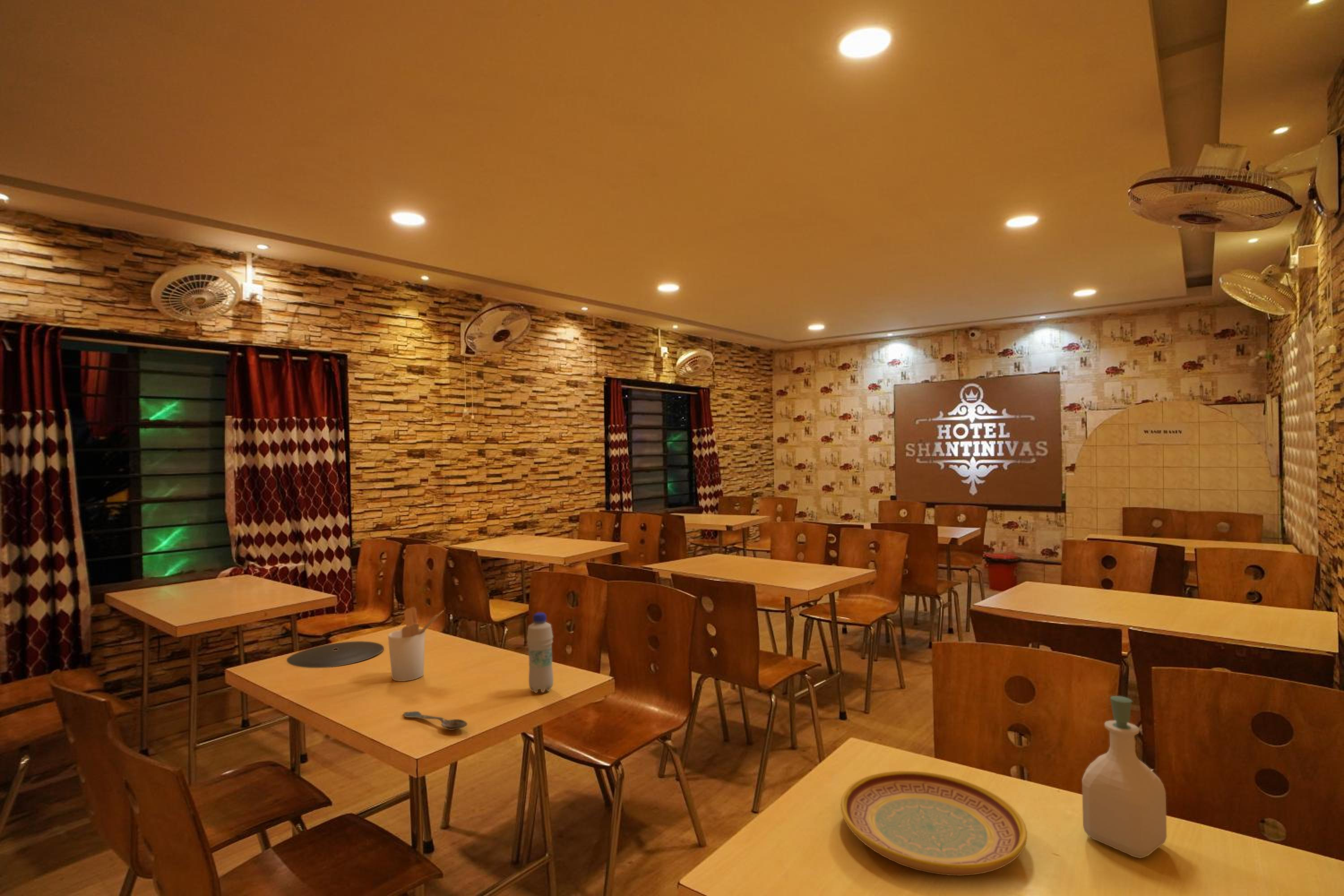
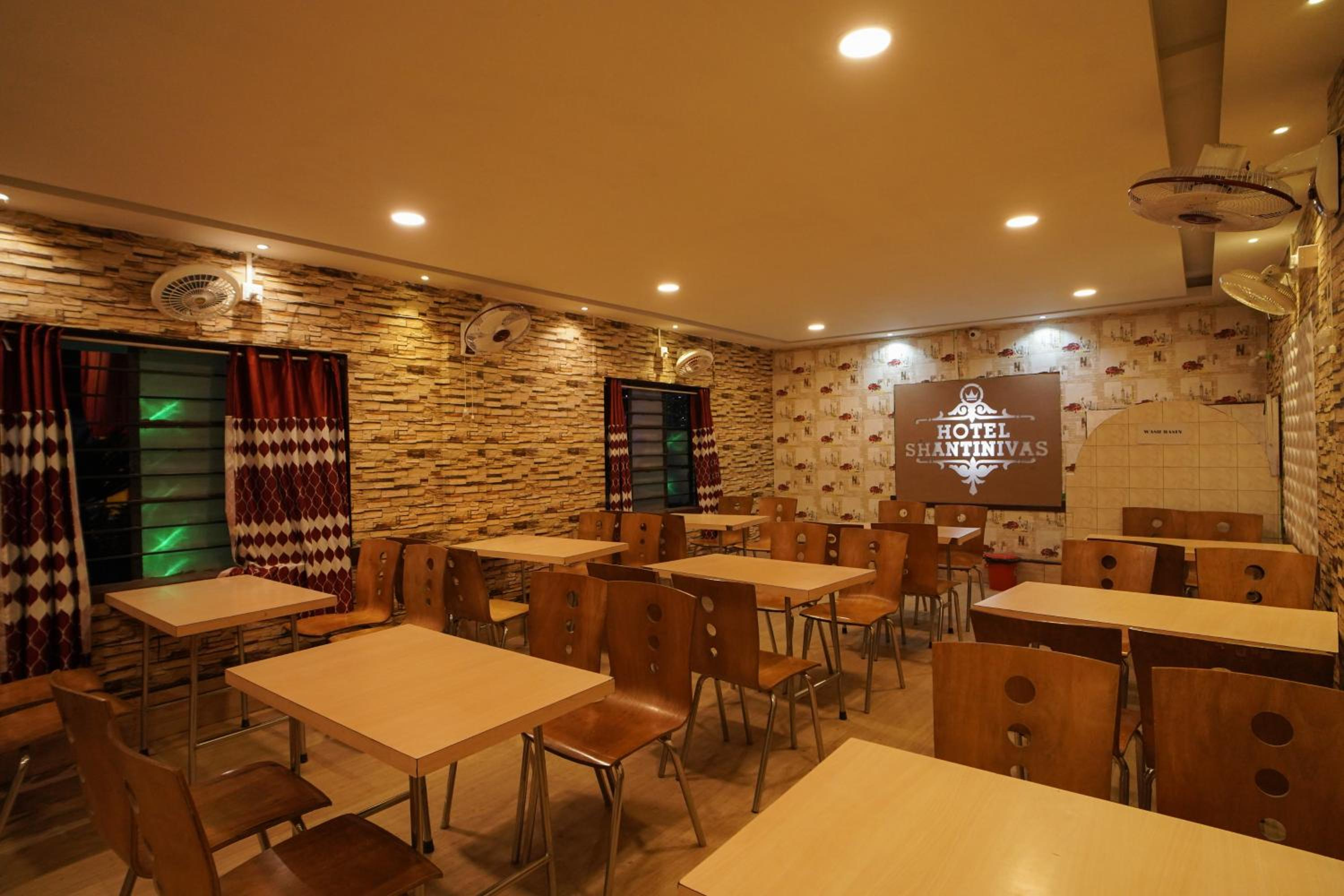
- soap bottle [1081,695,1167,859]
- plate [286,641,384,668]
- bottle [526,612,554,694]
- plate [840,771,1028,876]
- utensil holder [388,607,444,682]
- spoon [403,711,468,731]
